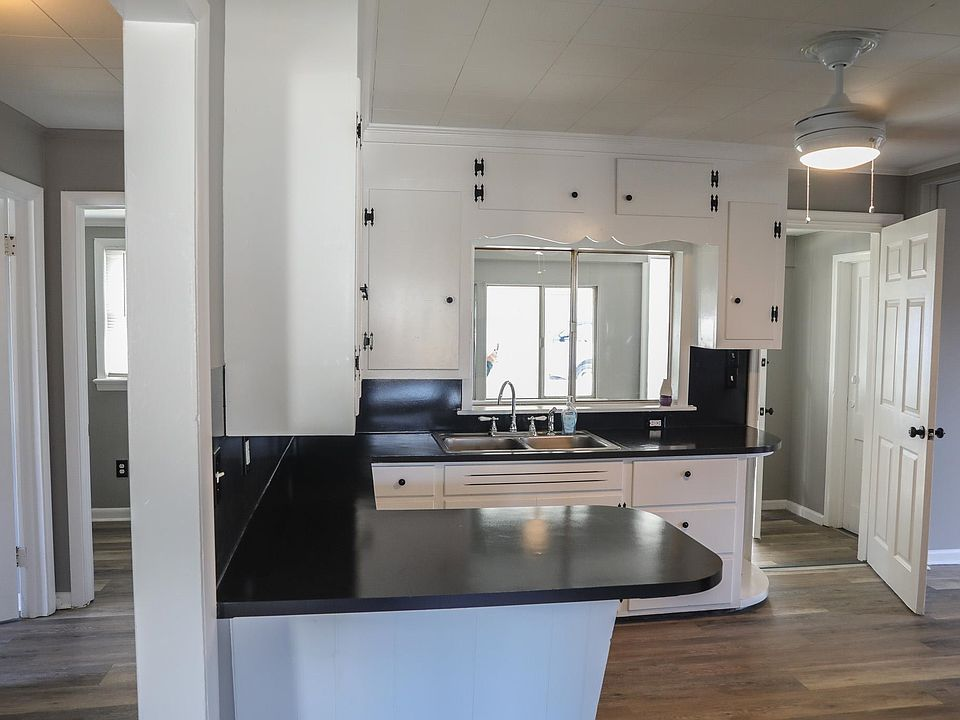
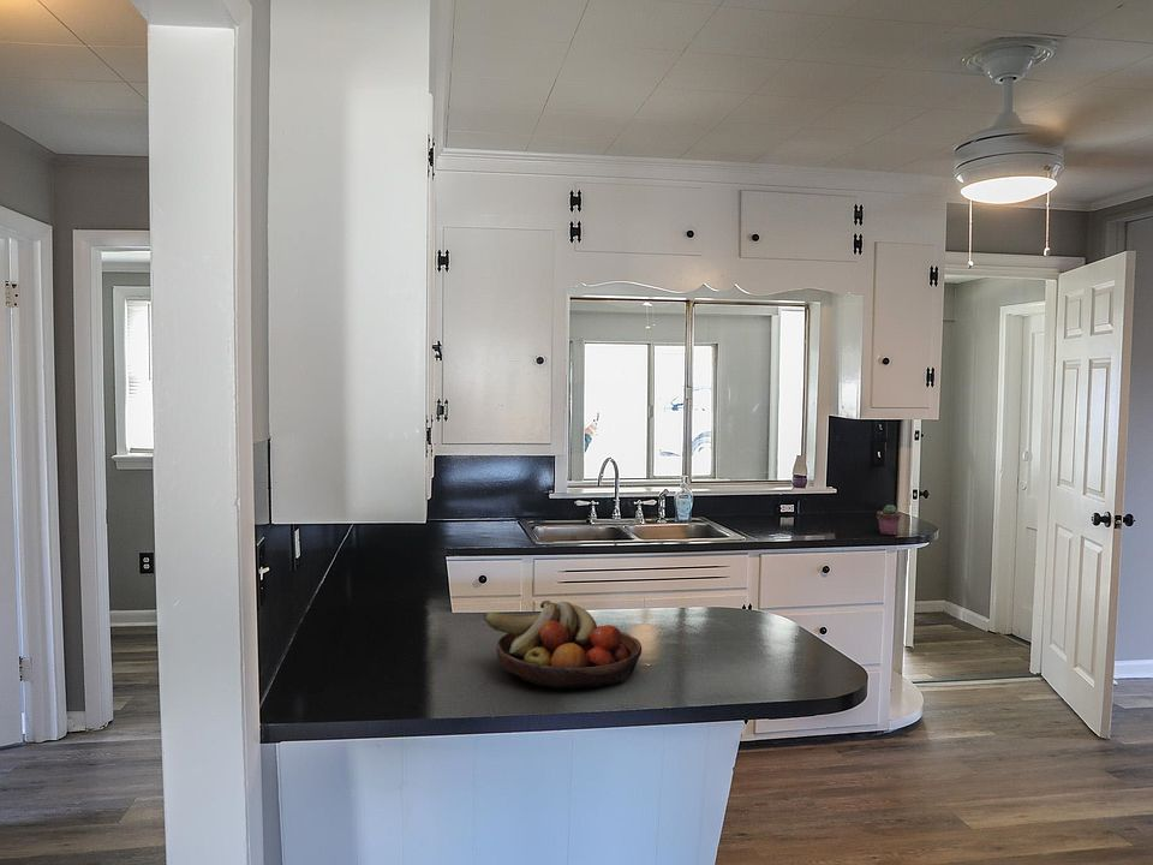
+ potted succulent [876,503,902,536]
+ fruit bowl [483,599,643,690]
